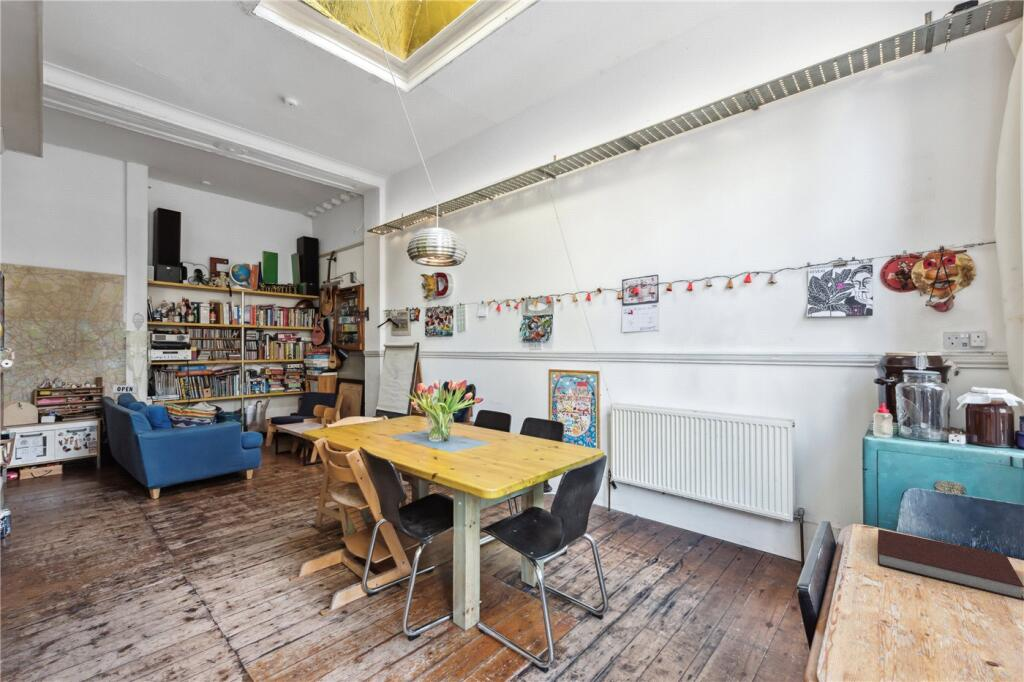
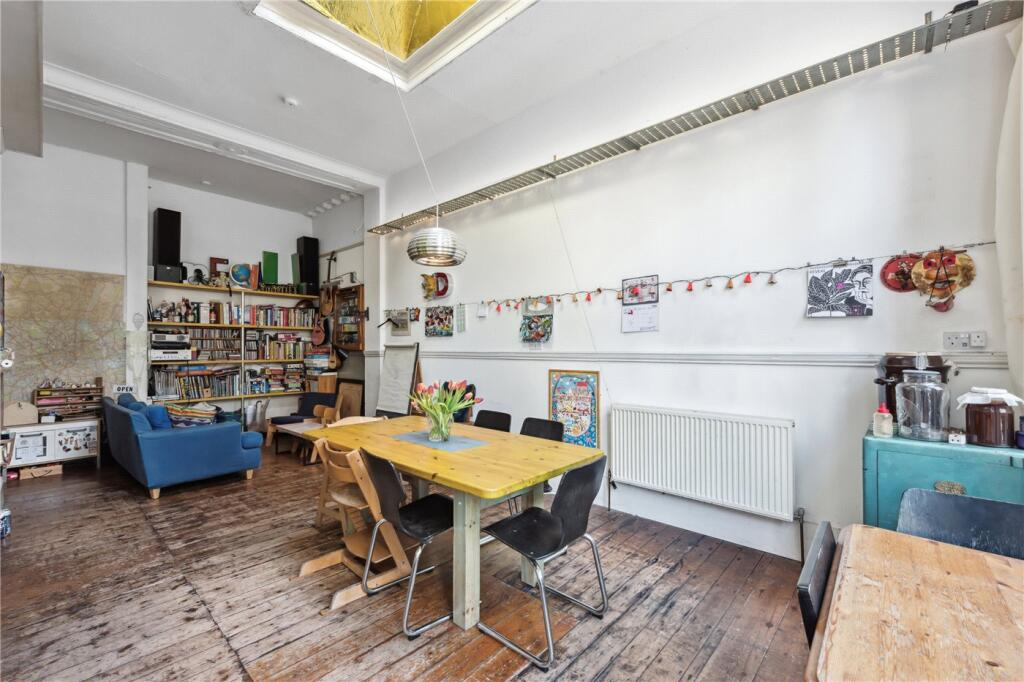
- notebook [876,528,1024,601]
